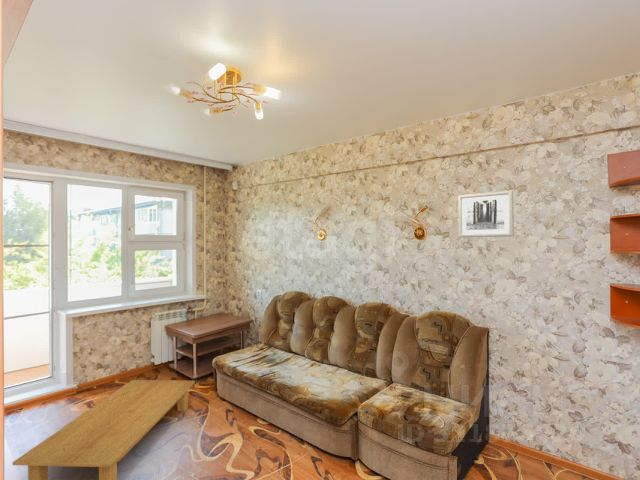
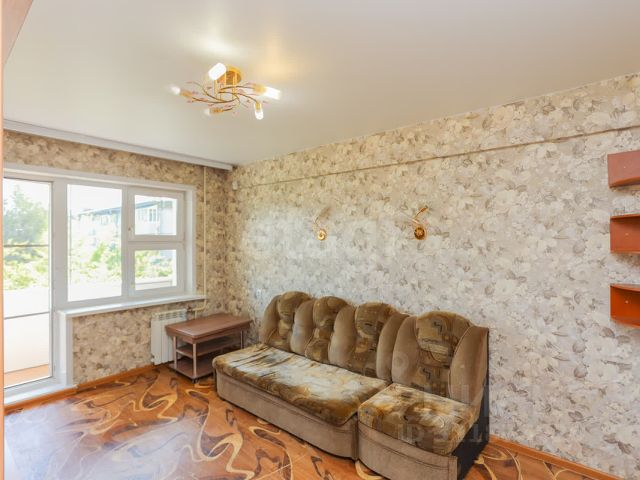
- coffee table [11,379,196,480]
- wall art [457,190,515,238]
